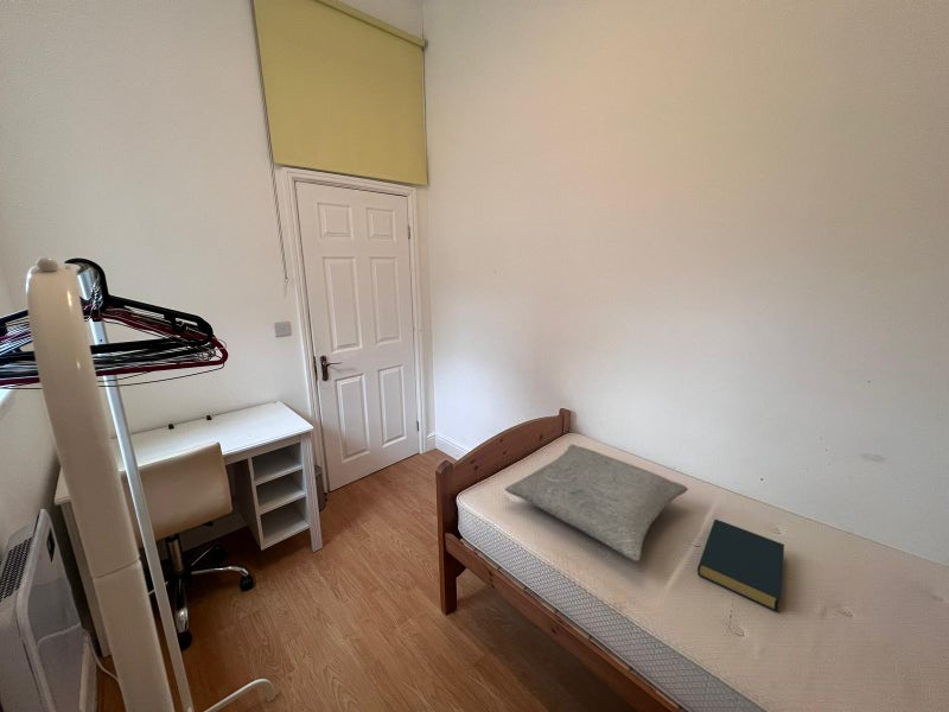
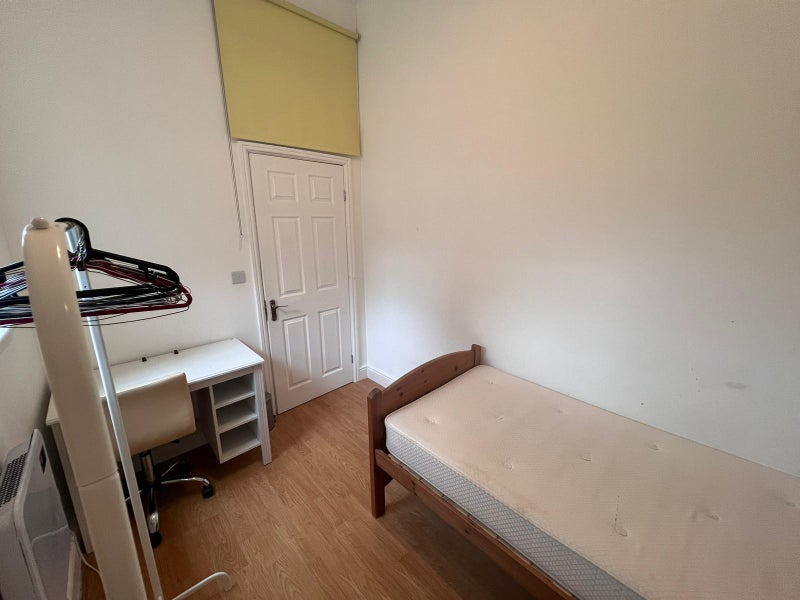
- hardback book [696,519,785,614]
- pillow [504,443,689,562]
